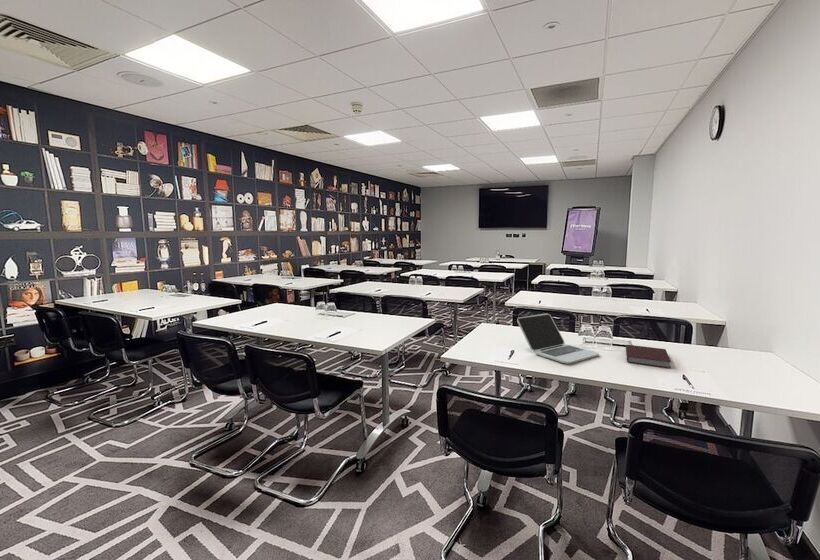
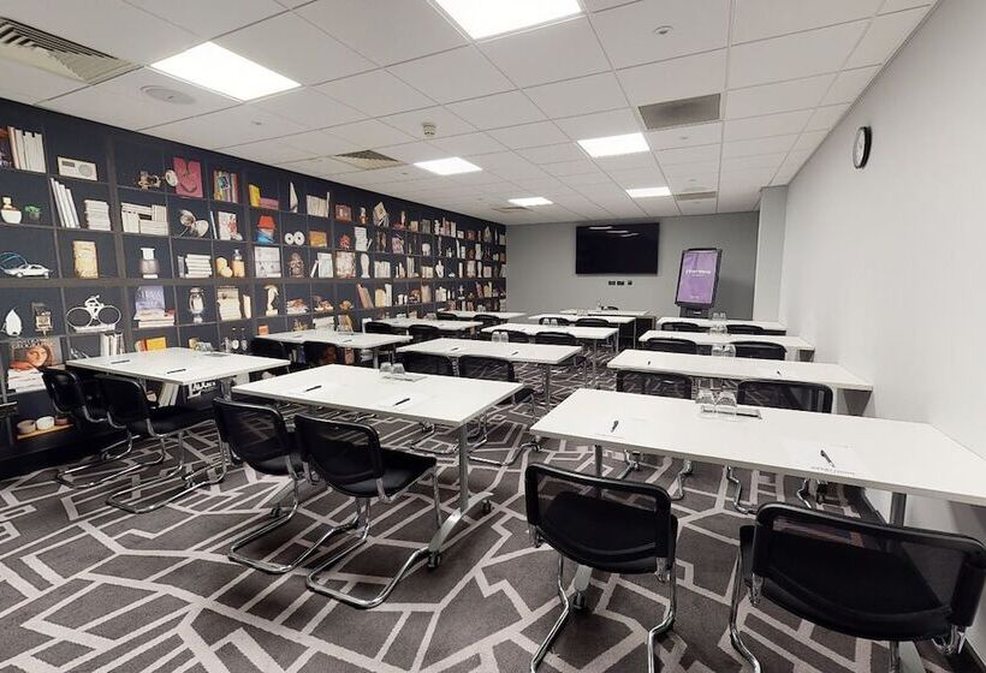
- notebook [625,344,672,369]
- laptop [516,312,600,365]
